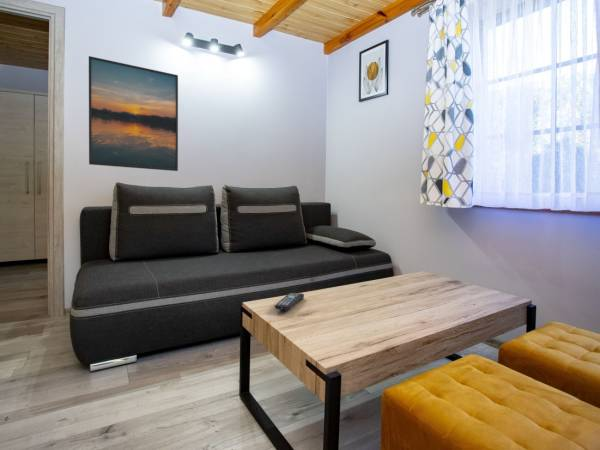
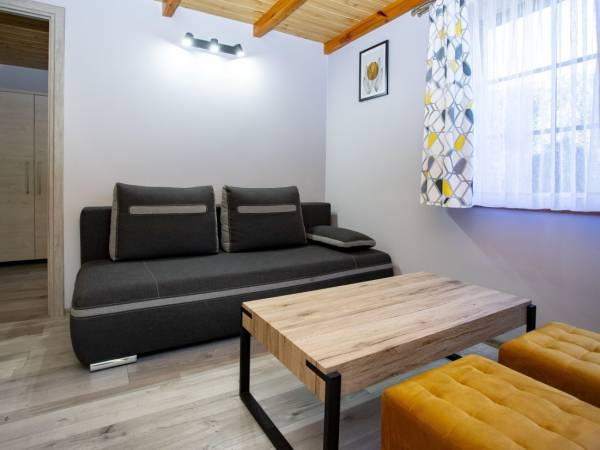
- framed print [88,55,179,172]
- remote control [274,292,305,311]
